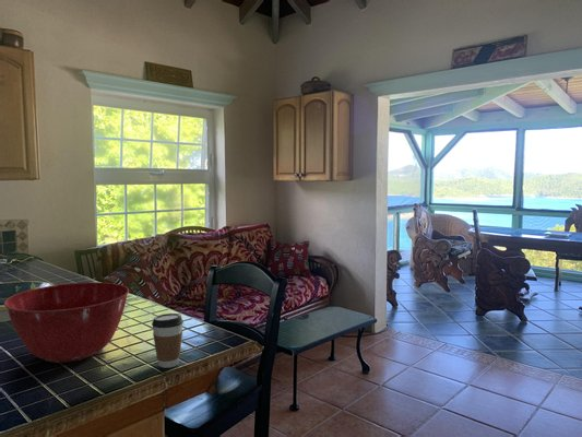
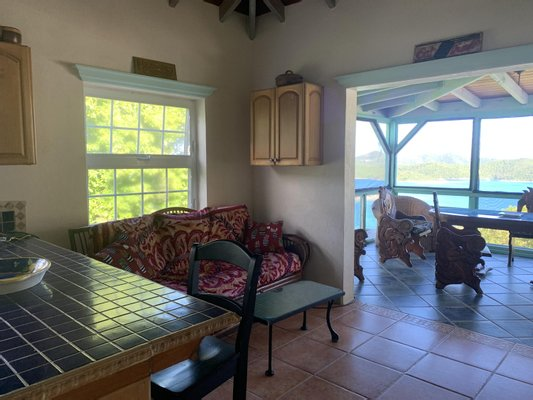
- coffee cup [151,312,185,369]
- mixing bowl [3,281,130,364]
